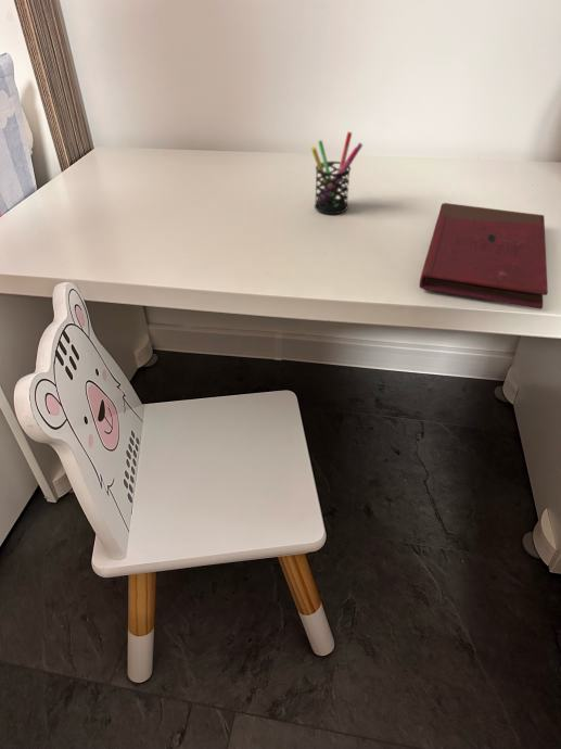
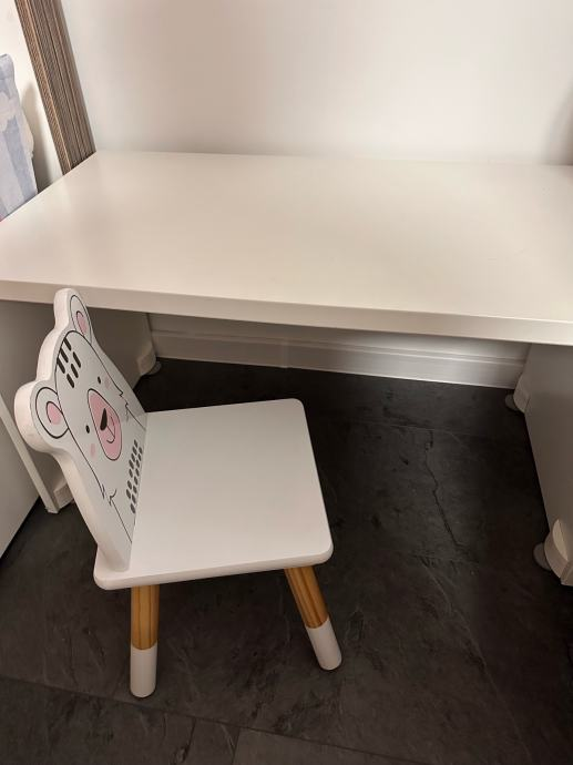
- pen holder [310,130,364,215]
- book [418,202,549,310]
